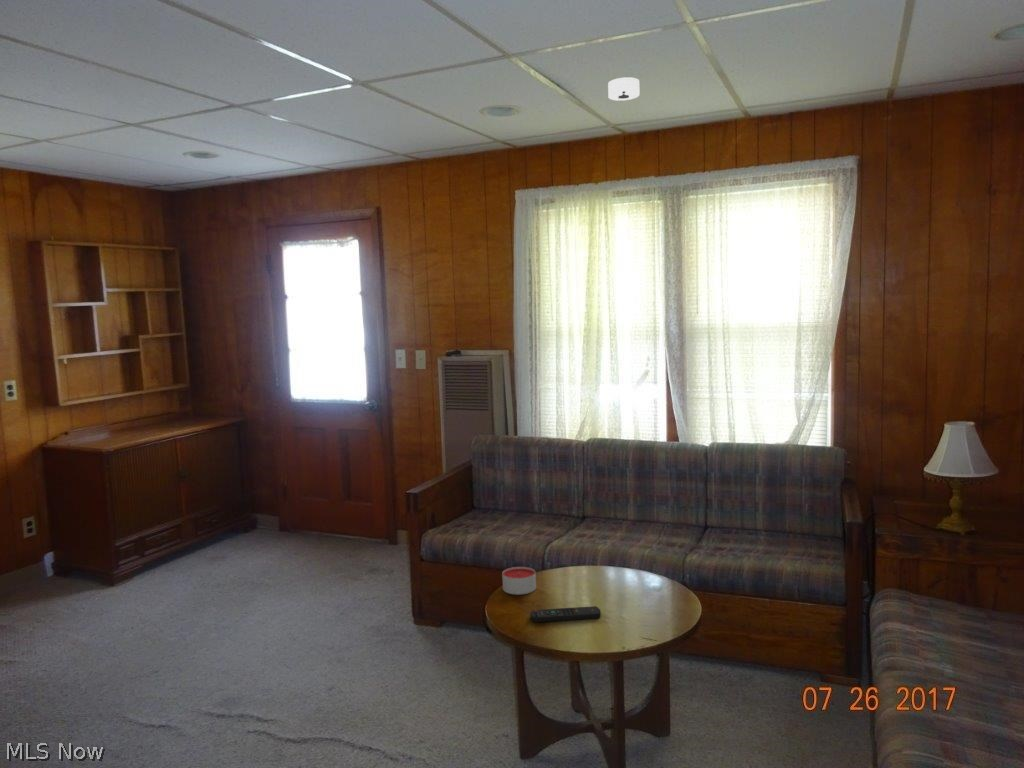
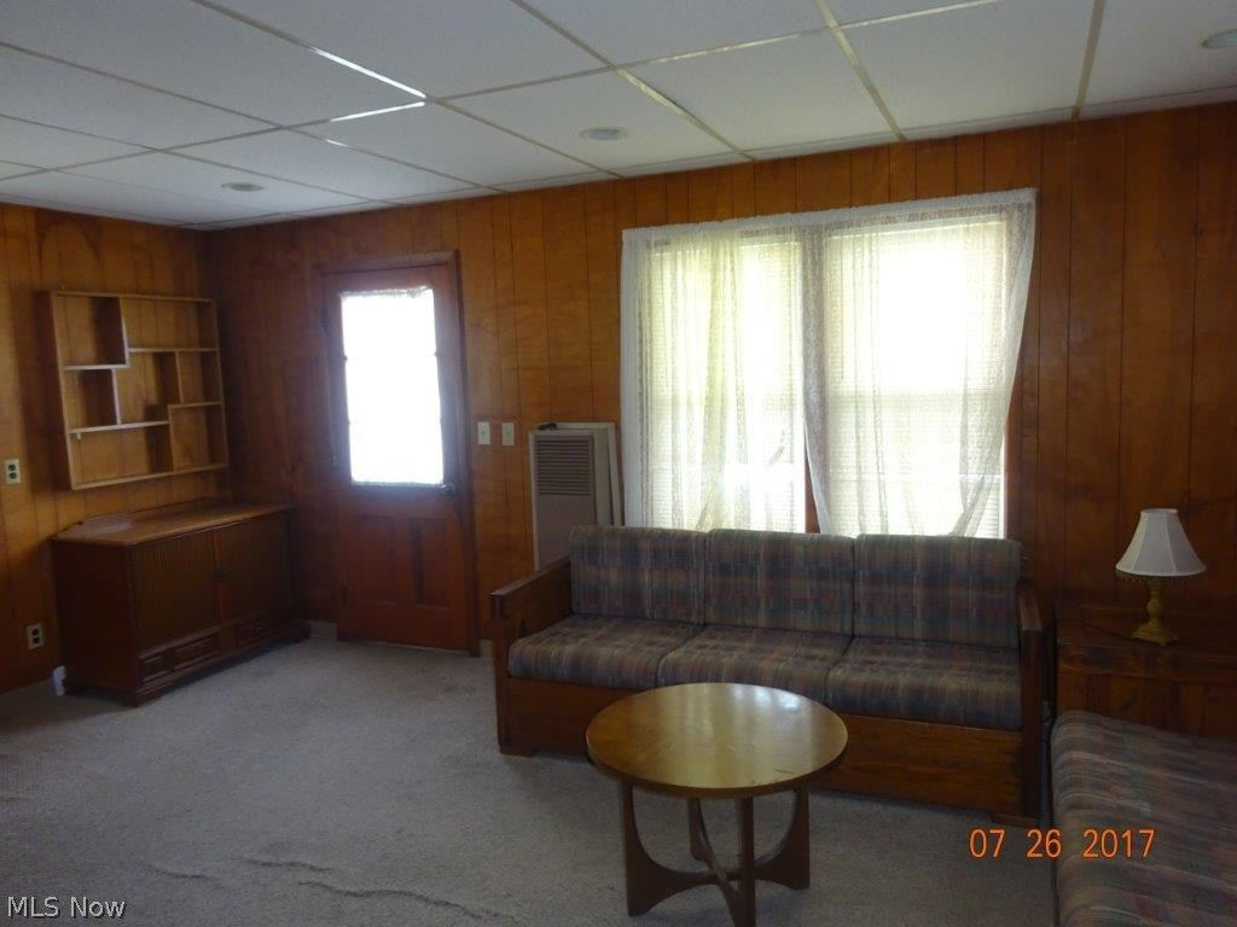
- smoke detector [607,76,641,102]
- candle [501,566,537,596]
- remote control [529,605,602,623]
